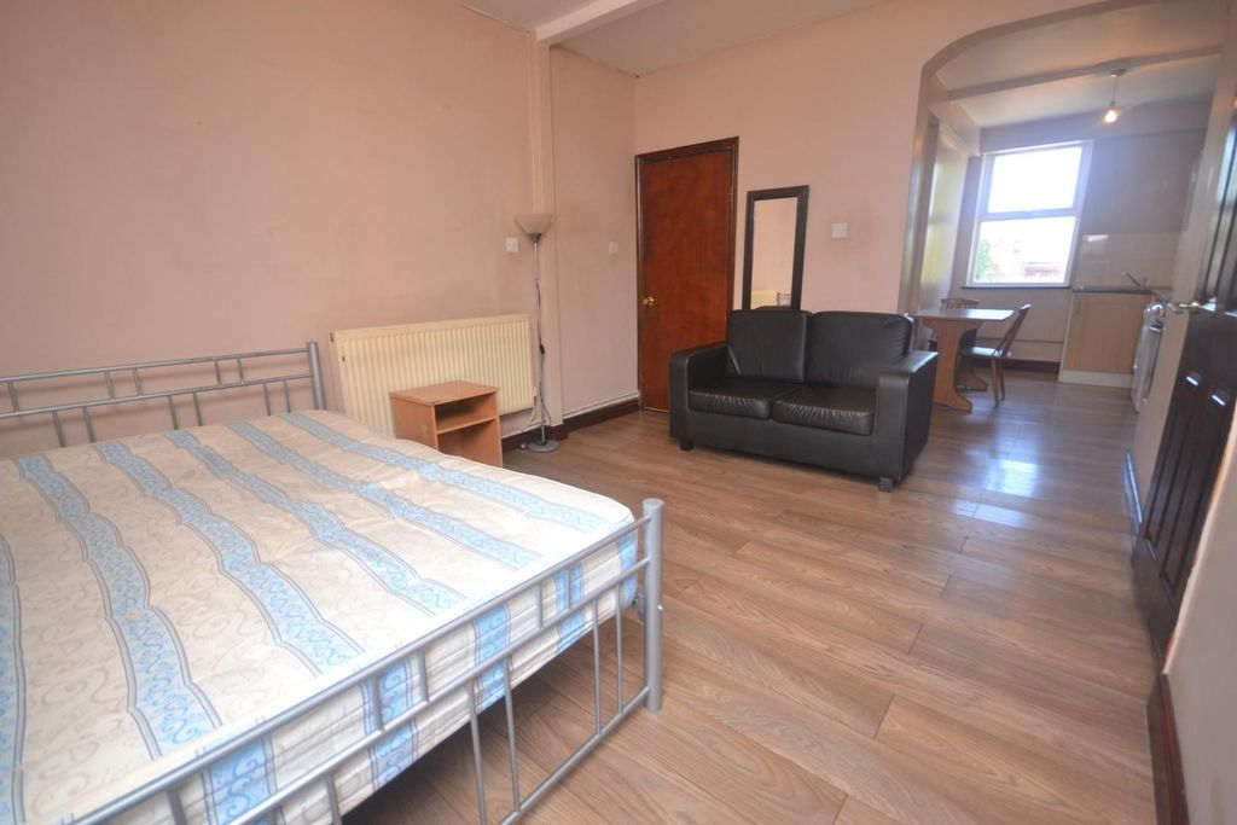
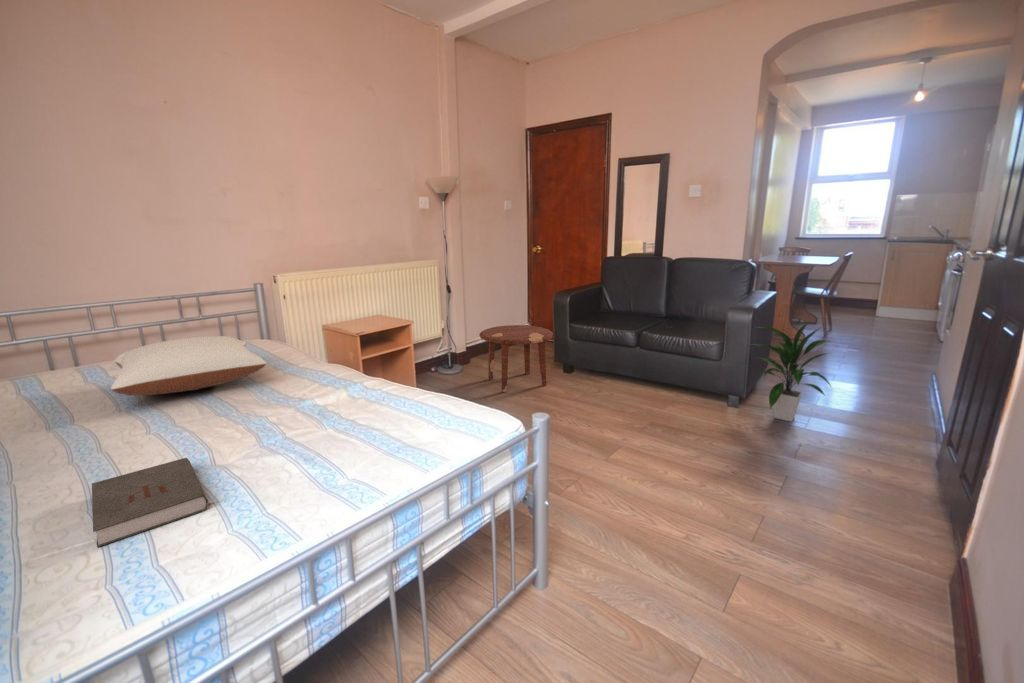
+ indoor plant [749,321,834,423]
+ book [91,457,209,548]
+ side table [478,324,554,393]
+ pillow [109,335,268,397]
